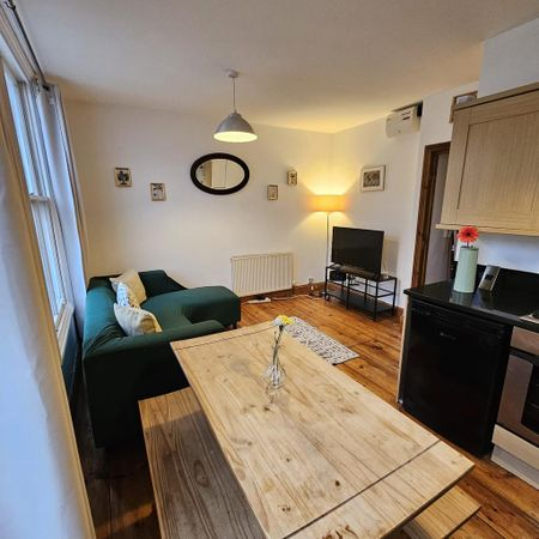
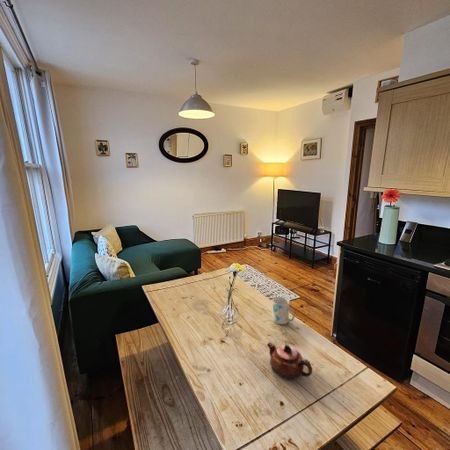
+ teapot [266,341,313,380]
+ mug [271,296,296,325]
